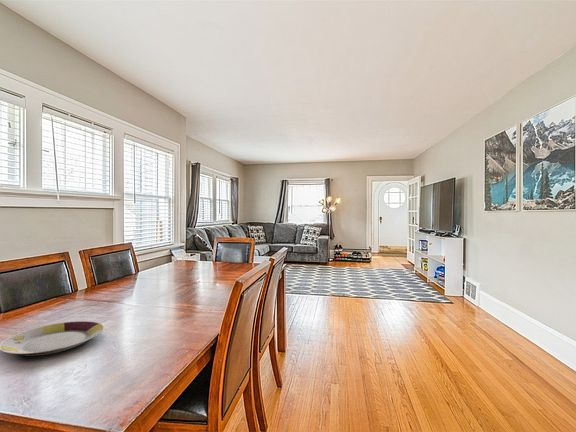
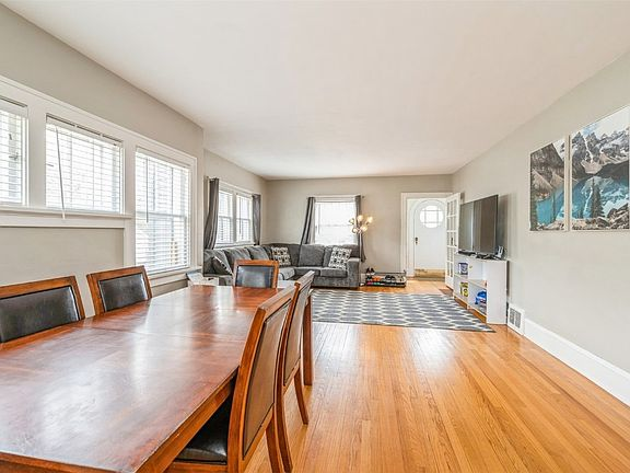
- plate [0,320,104,357]
